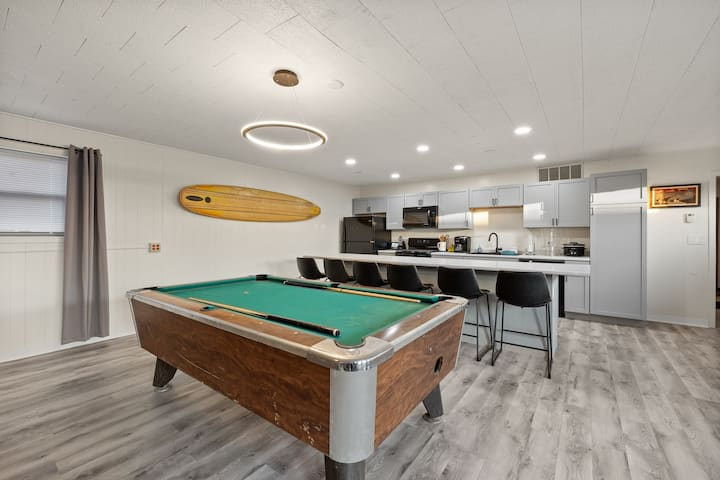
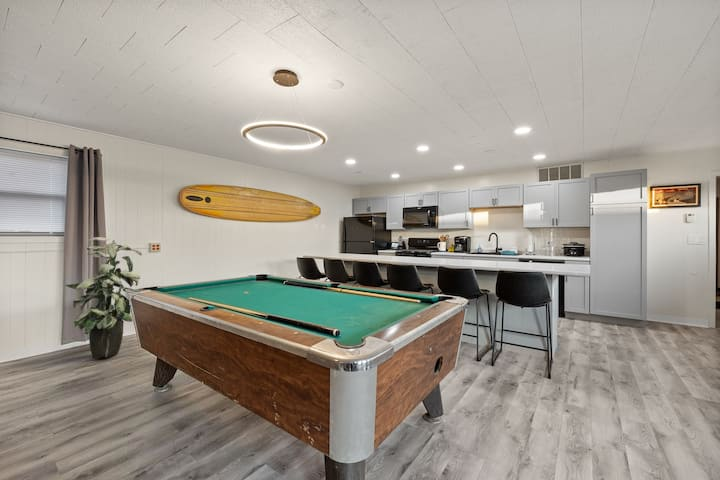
+ indoor plant [64,236,143,359]
